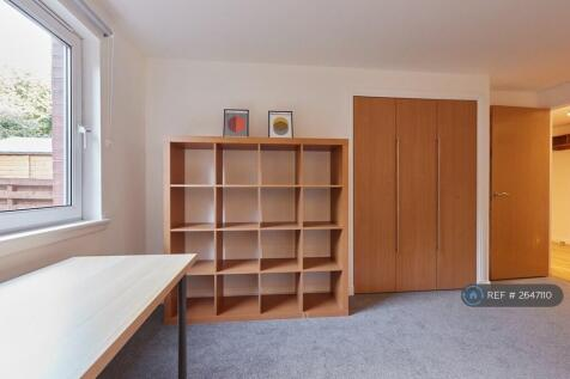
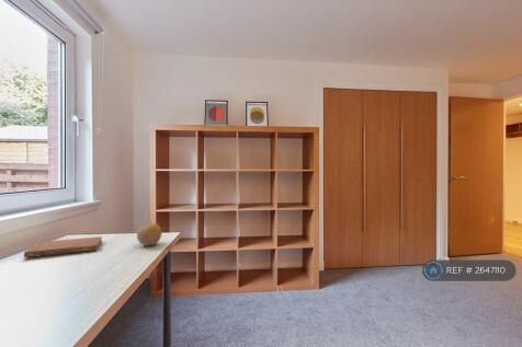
+ notebook [23,235,103,258]
+ fruit [136,222,162,247]
